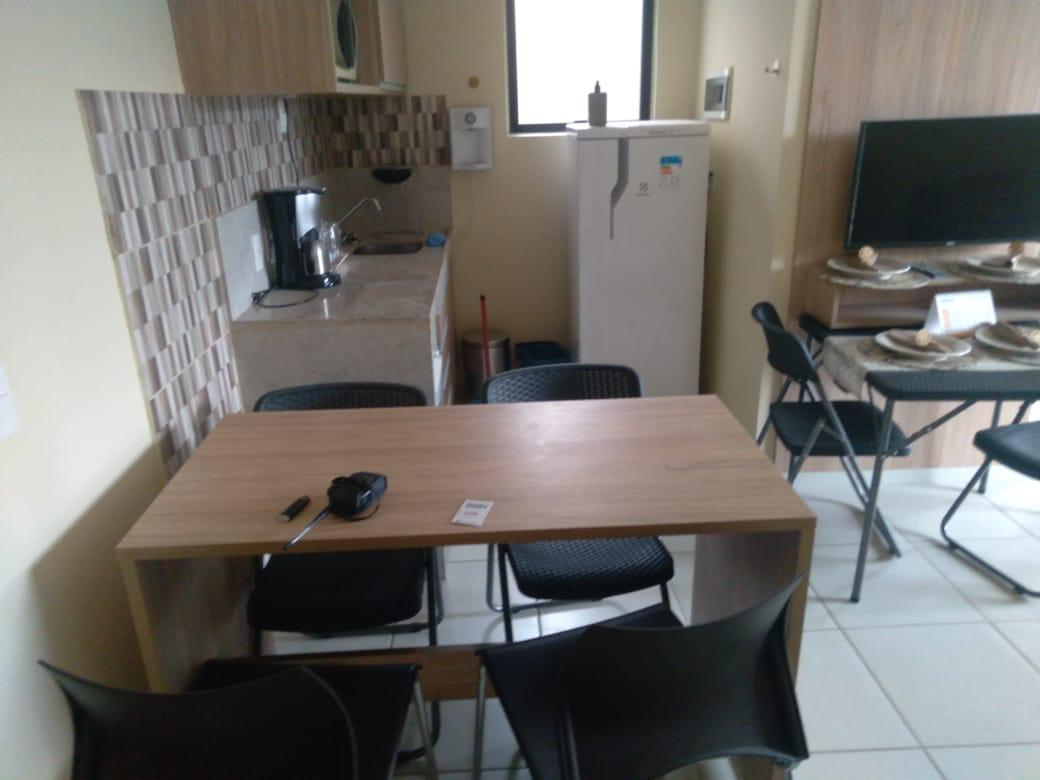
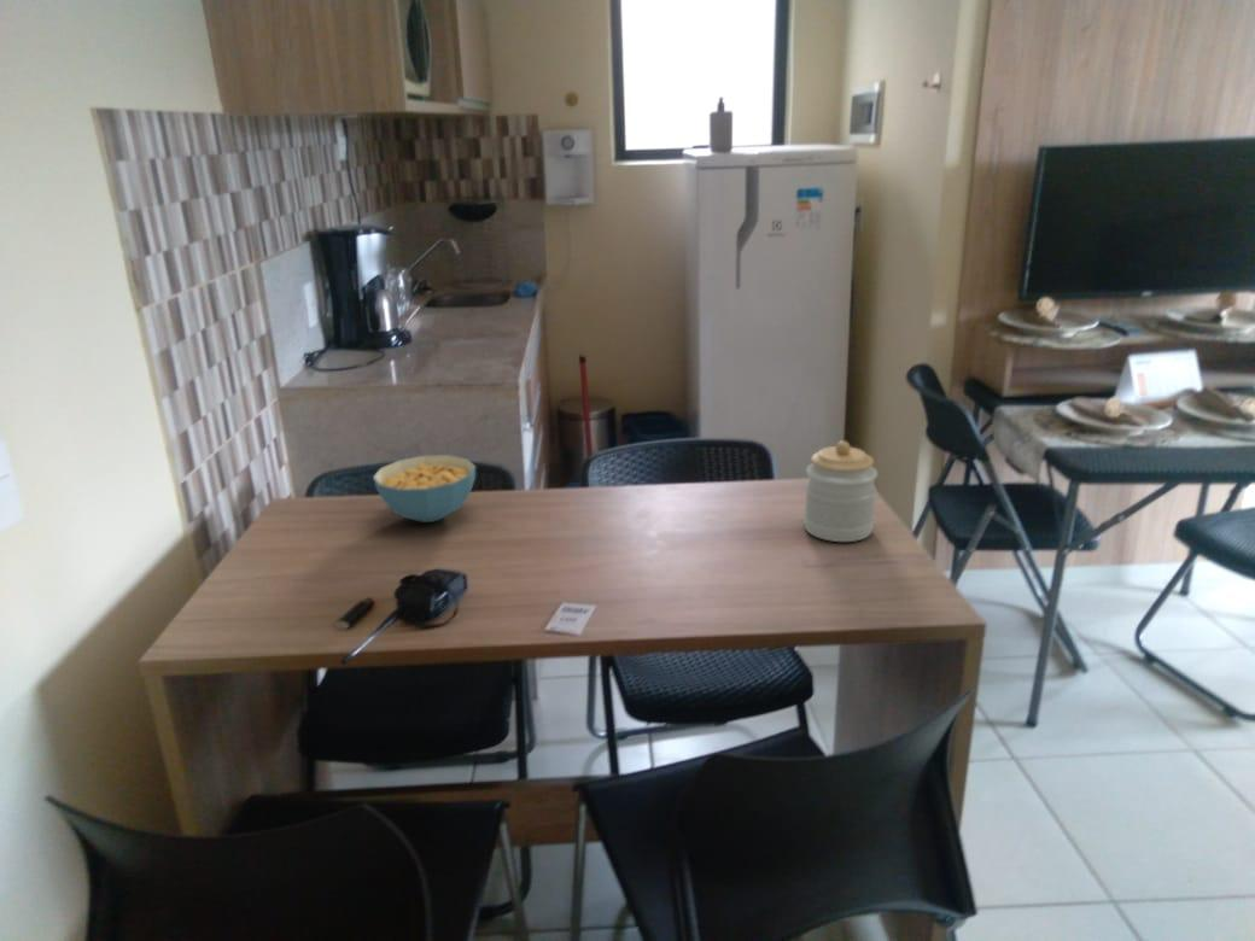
+ jar [802,440,878,543]
+ cereal bowl [372,454,477,524]
